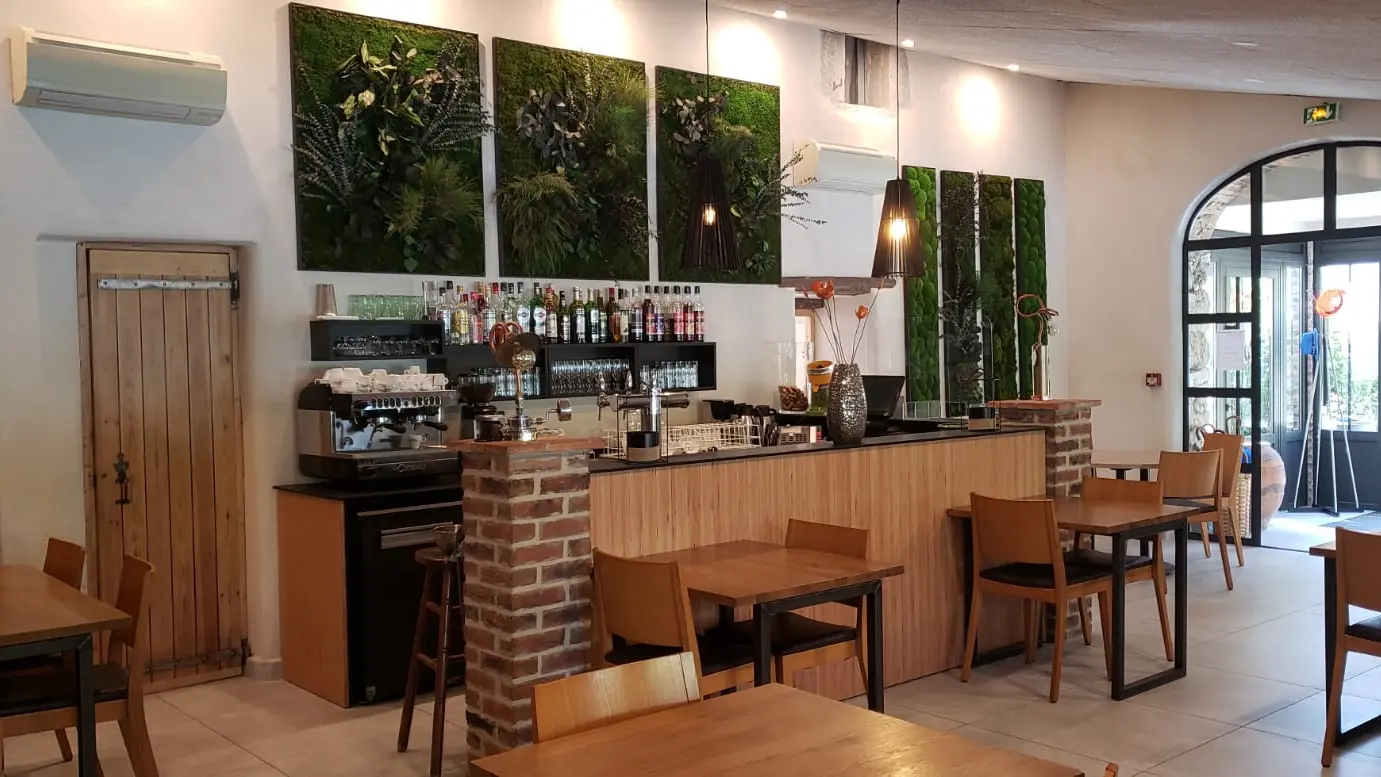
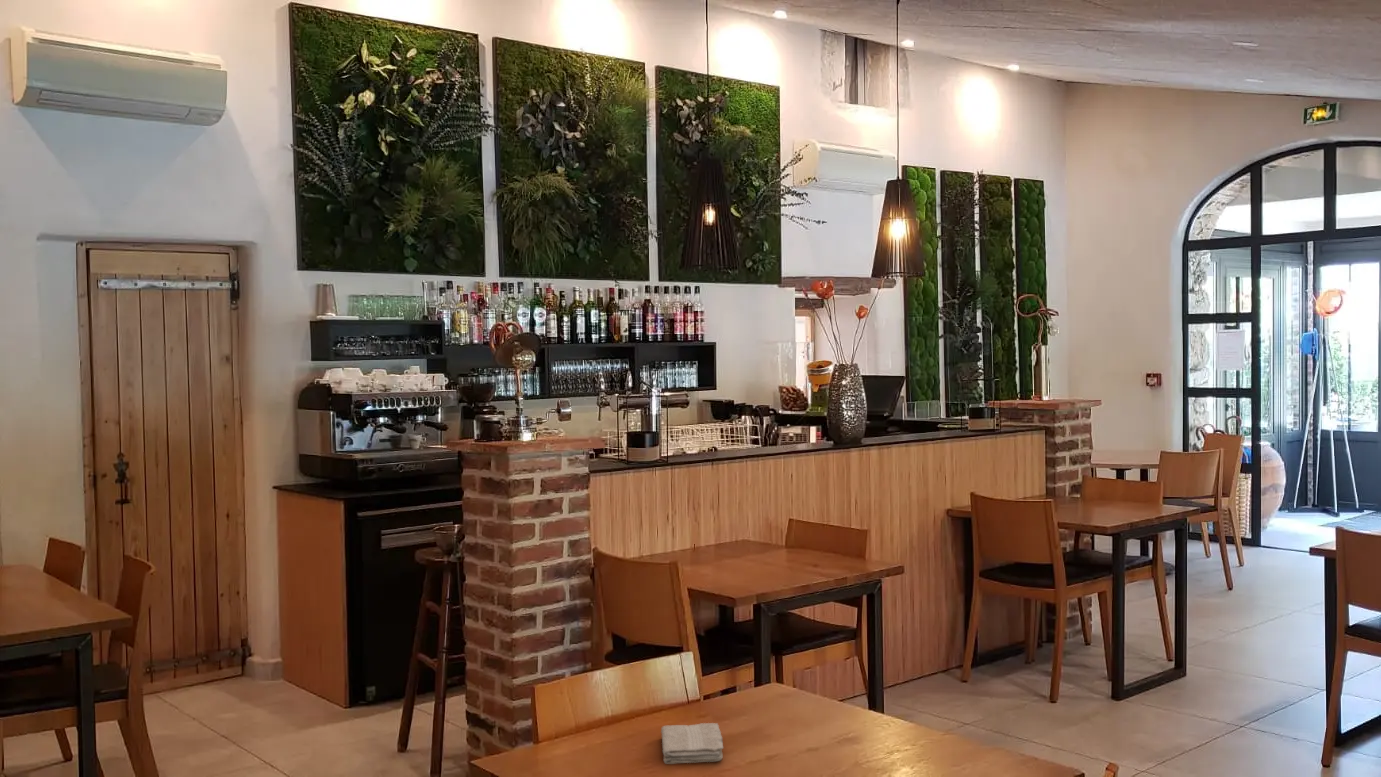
+ washcloth [660,722,724,765]
